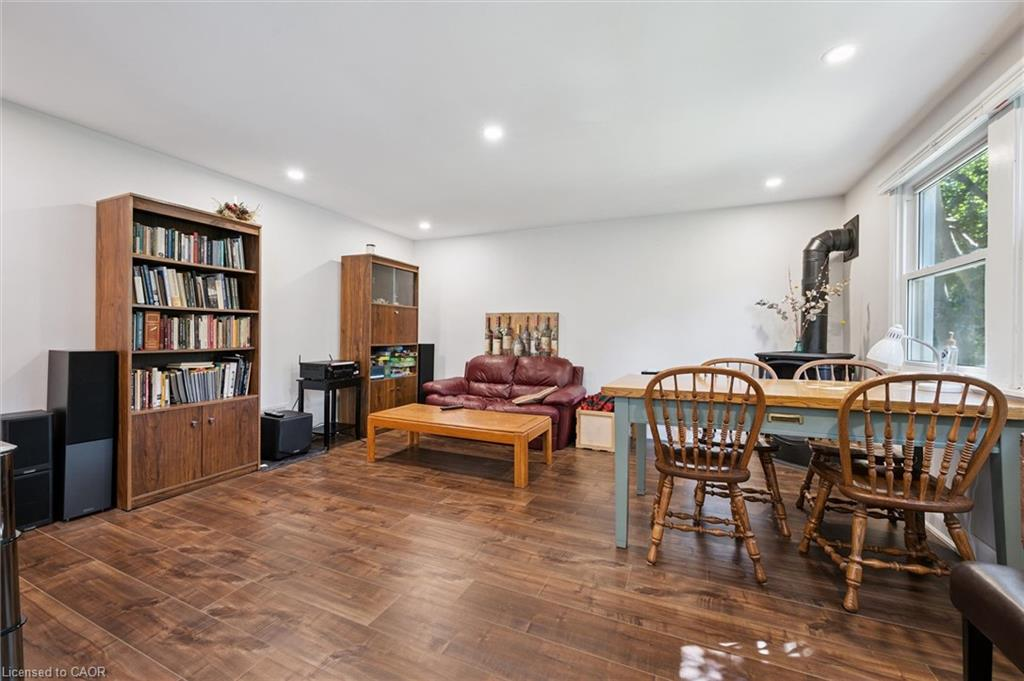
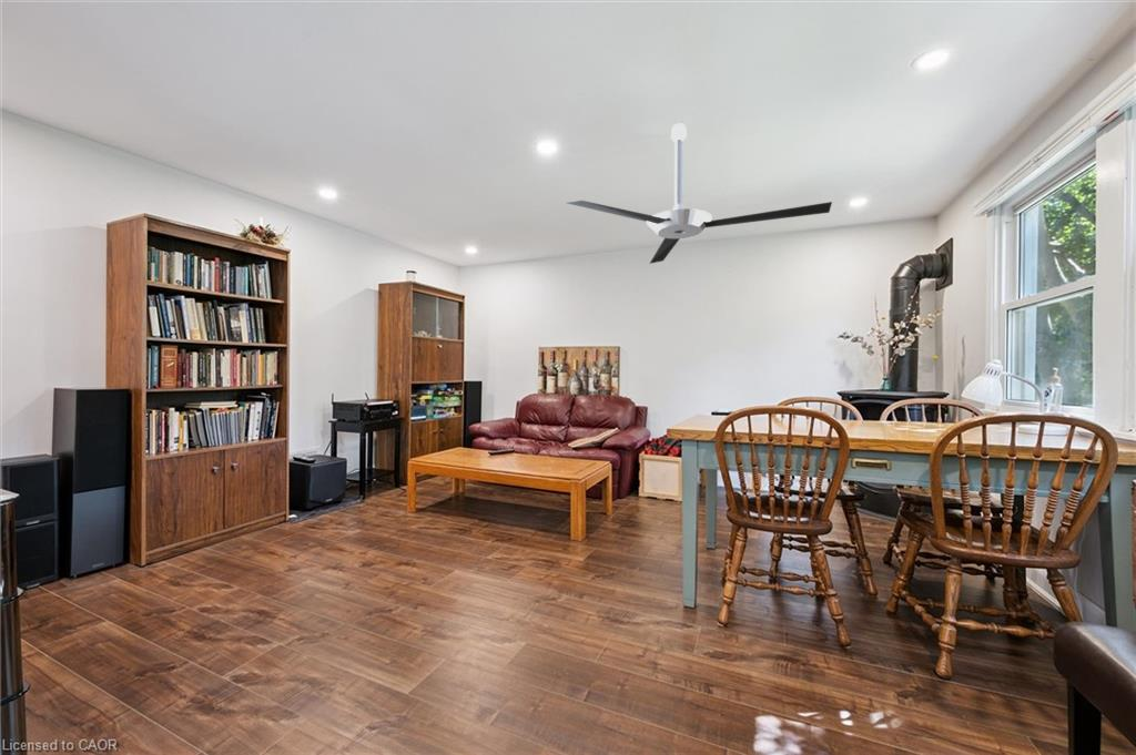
+ ceiling fan [566,122,833,265]
